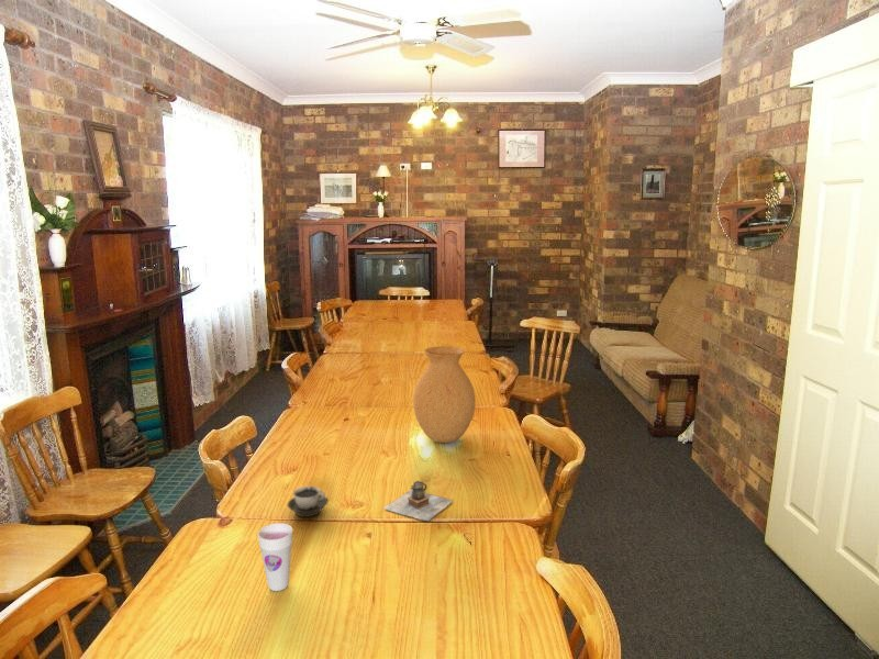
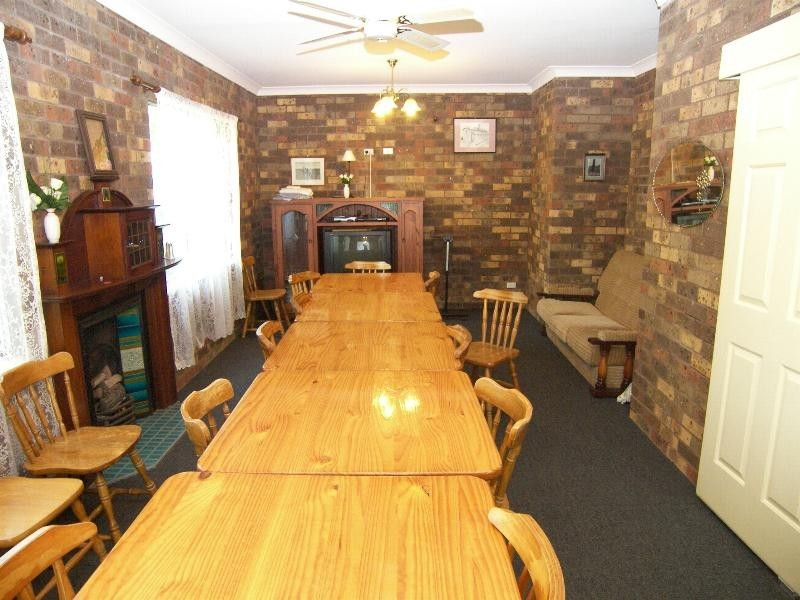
- cup [287,485,329,518]
- teapot [382,480,453,522]
- cup [257,522,294,592]
- vase [412,345,477,444]
